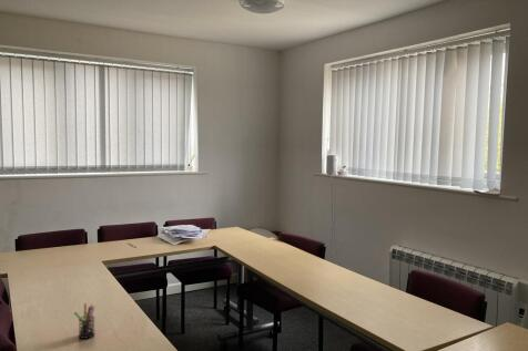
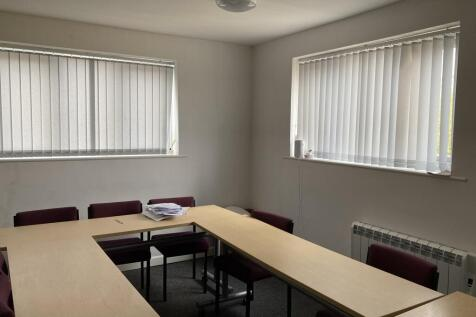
- pen holder [73,302,95,340]
